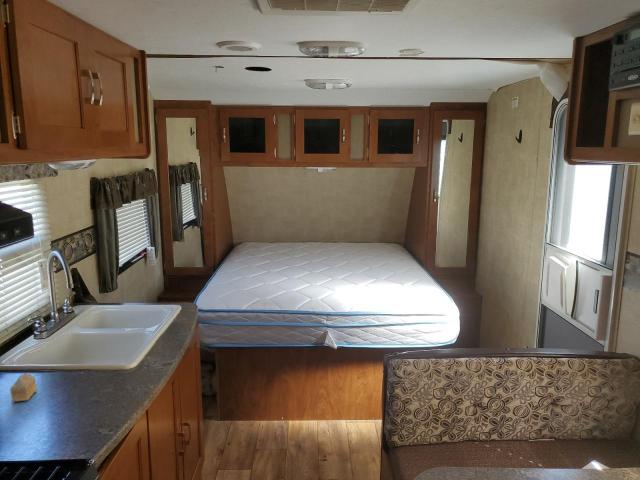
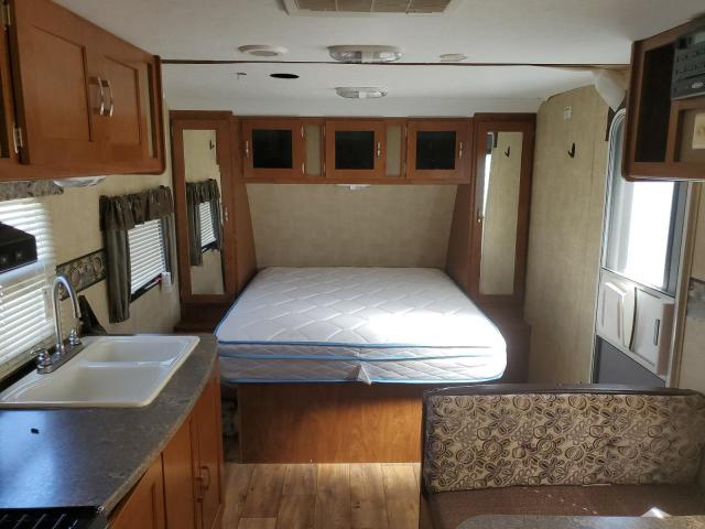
- cake slice [9,372,38,403]
